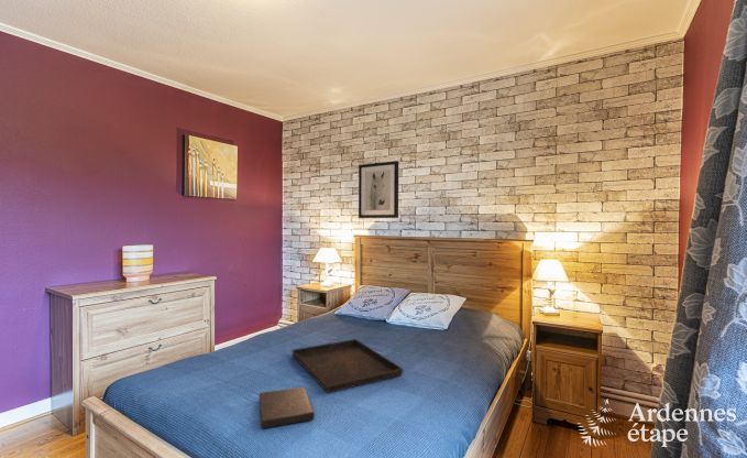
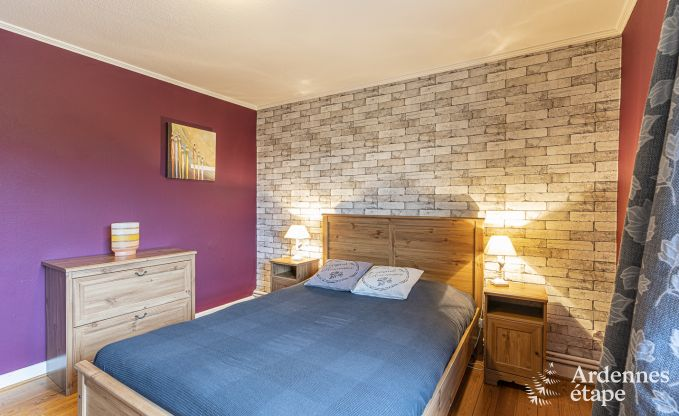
- serving tray [290,338,404,394]
- book [259,385,315,429]
- wall art [358,160,399,219]
